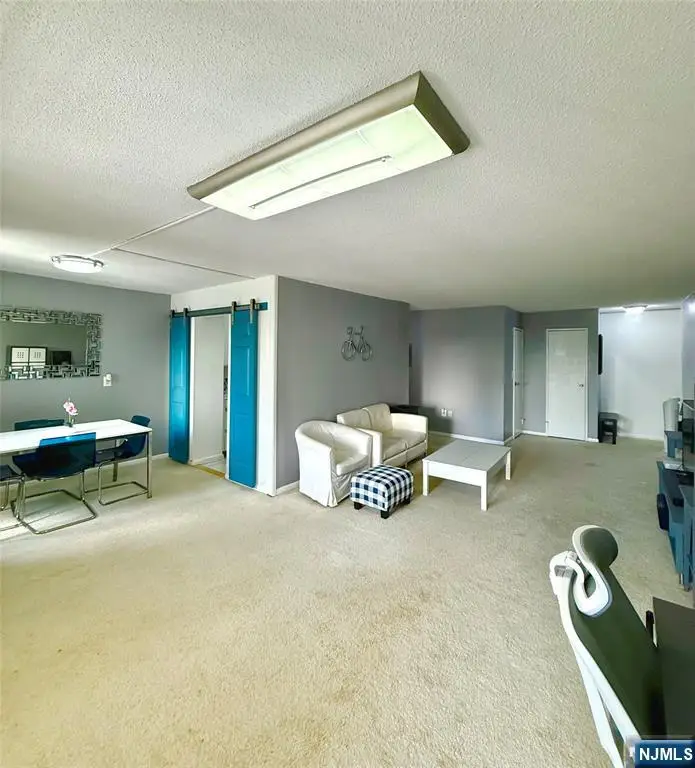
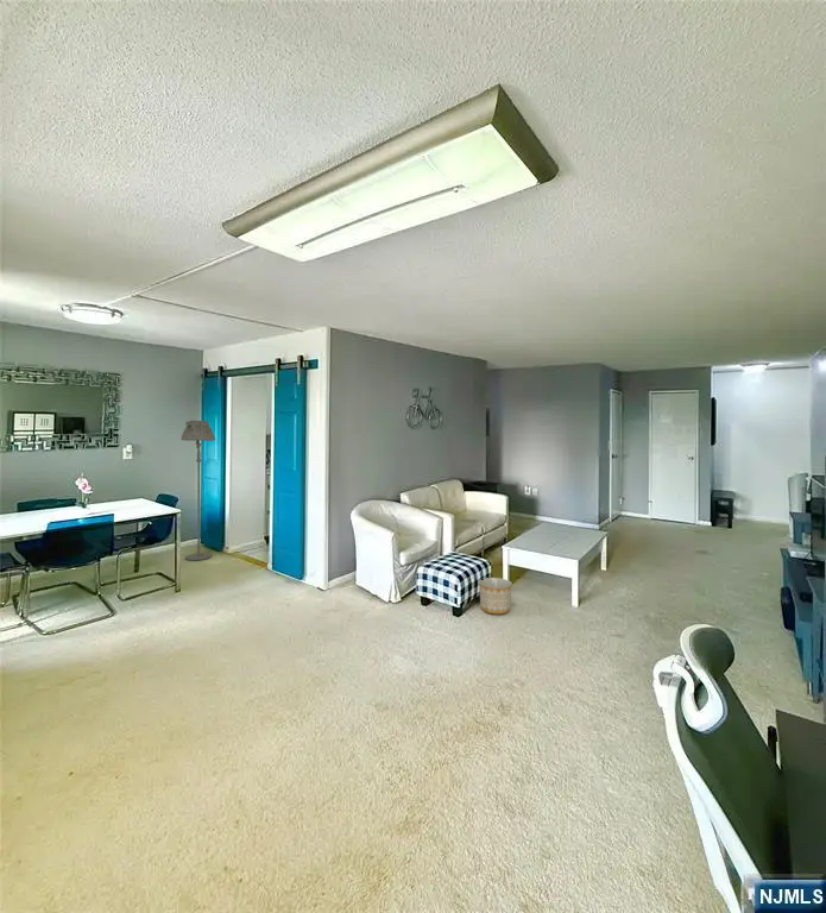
+ planter [478,577,513,616]
+ floor lamp [181,420,216,561]
